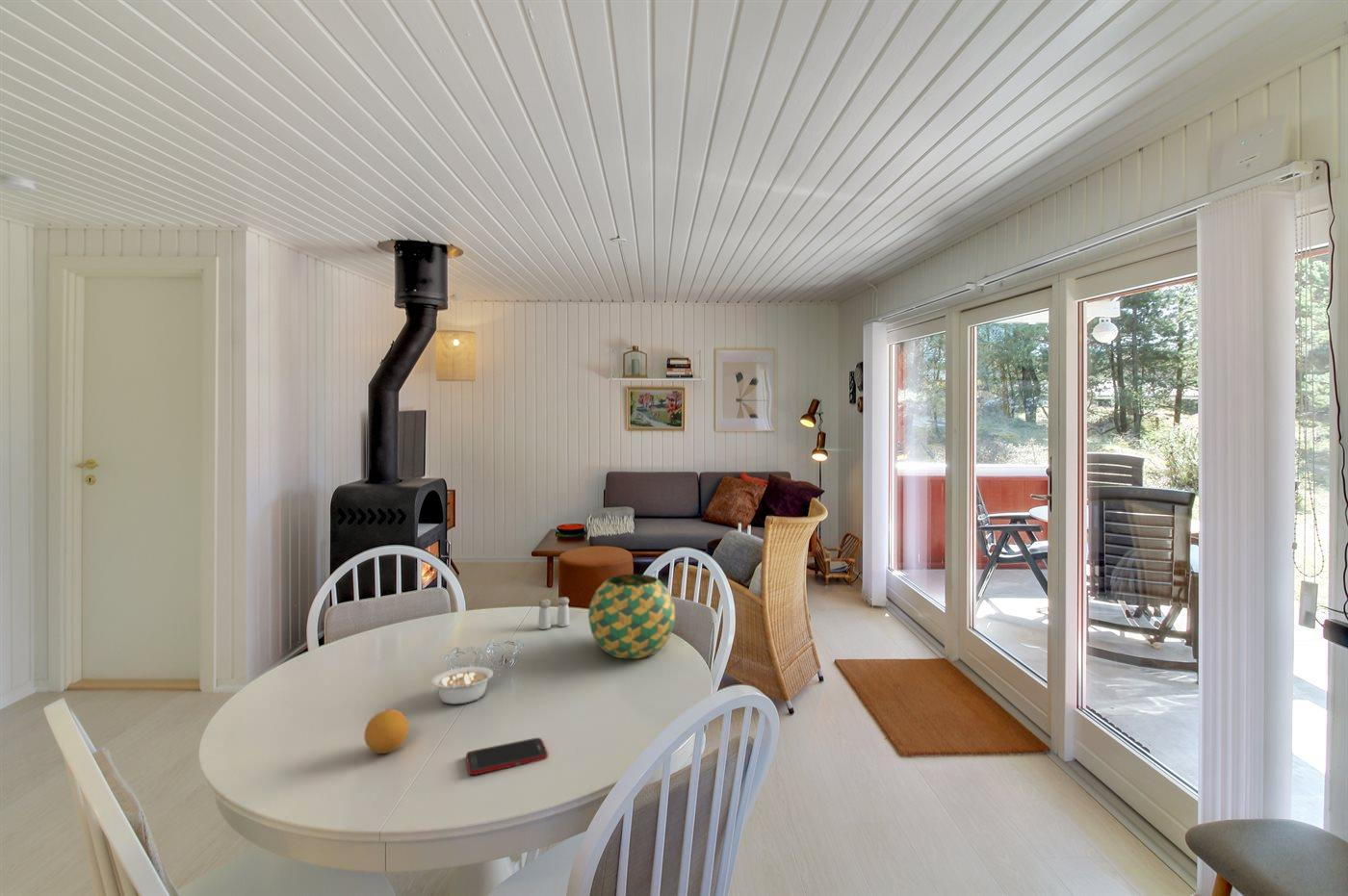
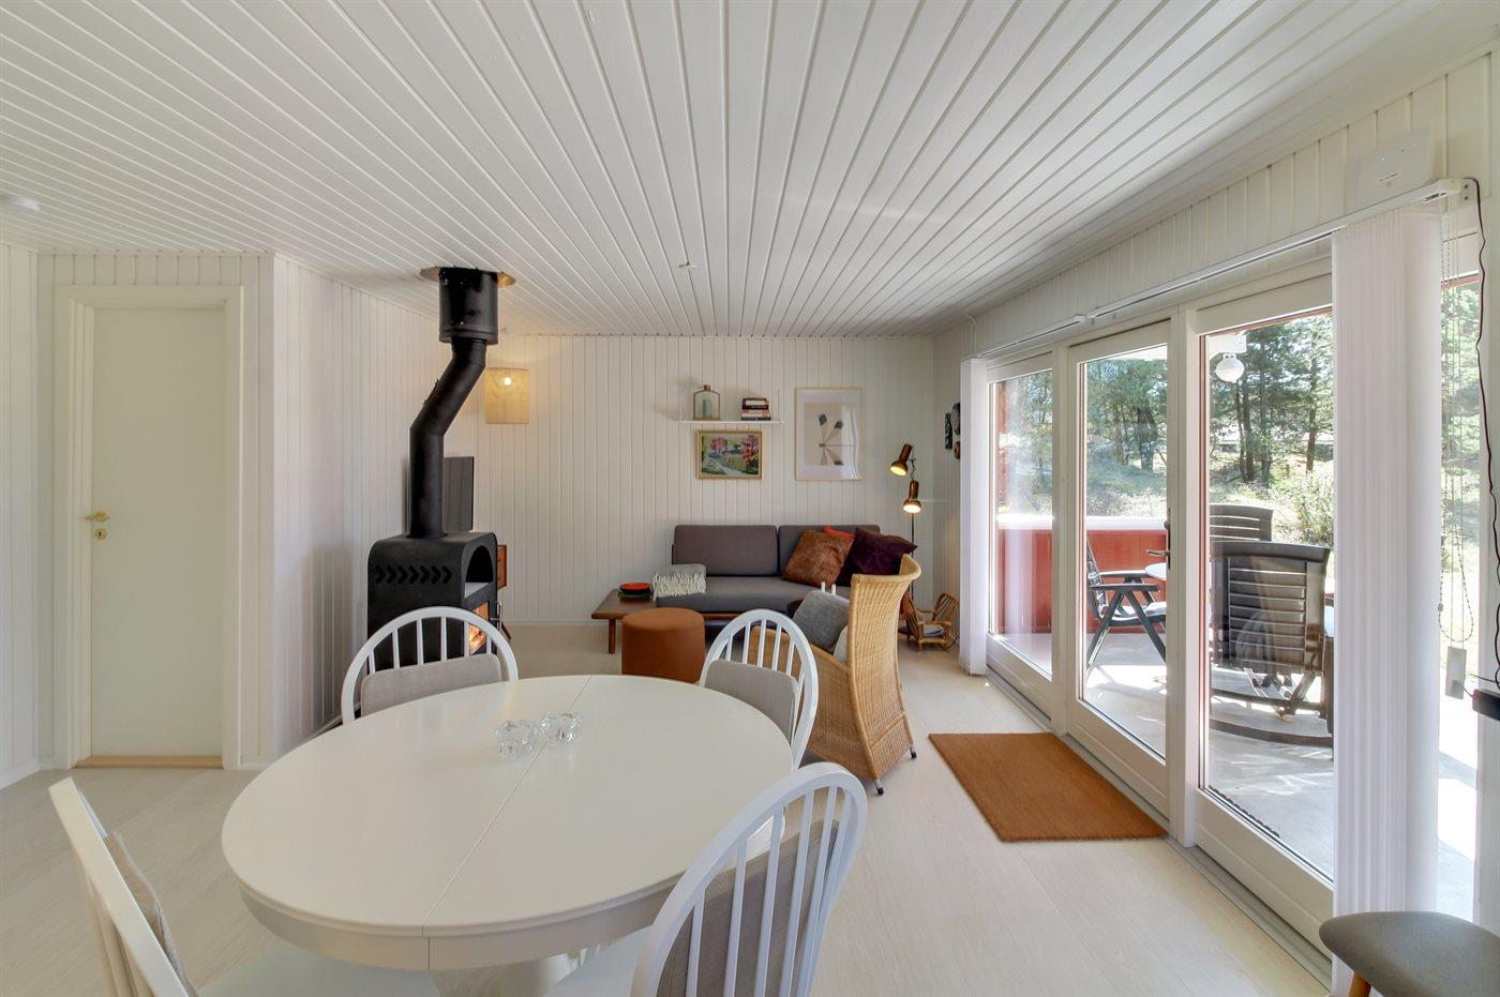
- legume [430,666,502,705]
- decorative ball [587,574,676,660]
- fruit [363,708,409,755]
- cell phone [465,737,549,776]
- salt and pepper shaker [537,596,570,630]
